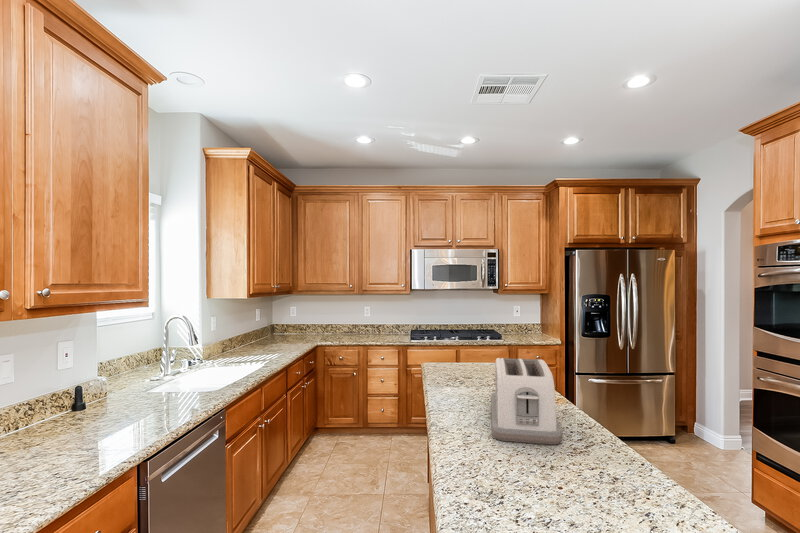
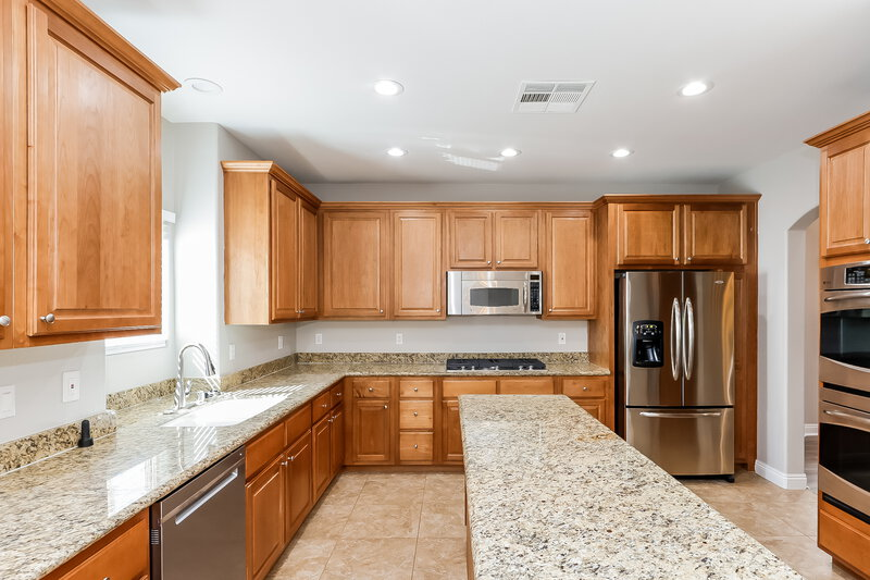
- toaster [490,357,563,446]
